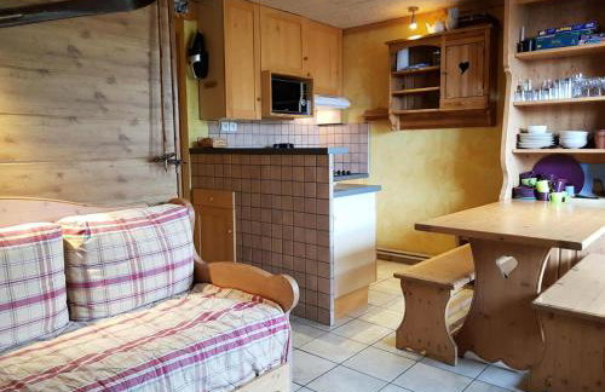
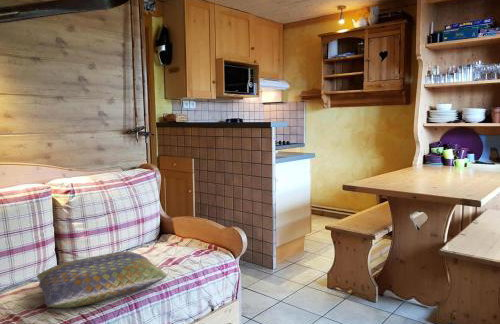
+ cushion [36,251,168,309]
